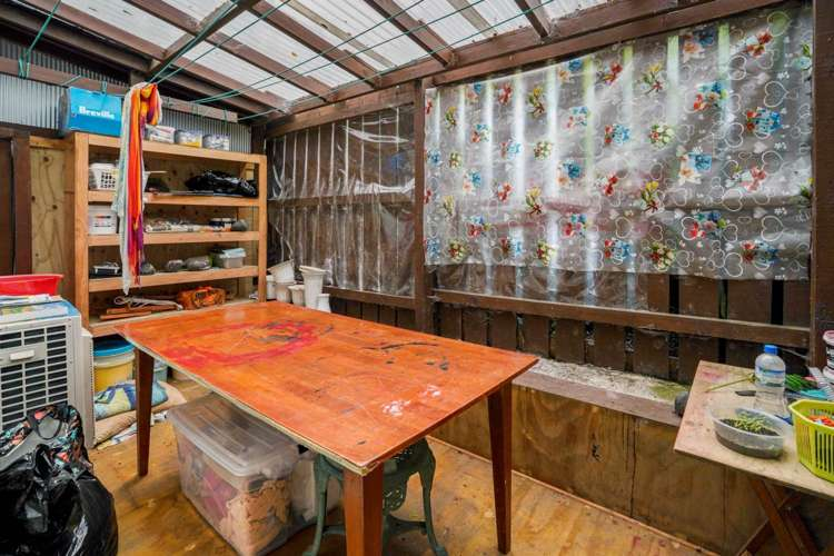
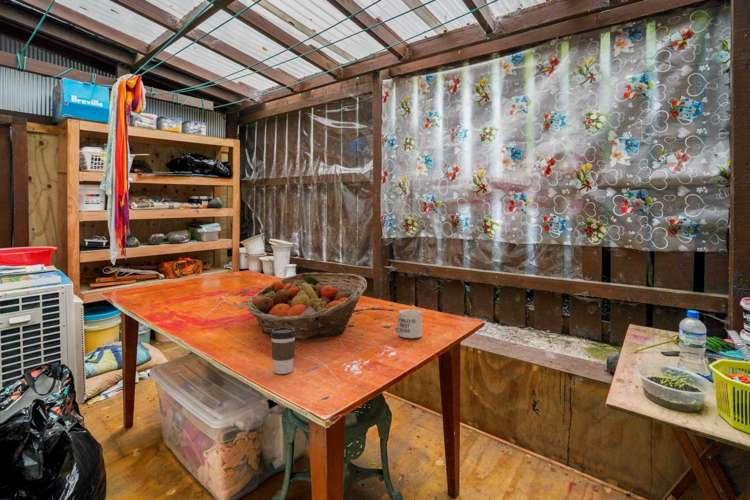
+ coffee cup [269,328,296,375]
+ mug [398,309,423,339]
+ fruit basket [246,272,368,340]
